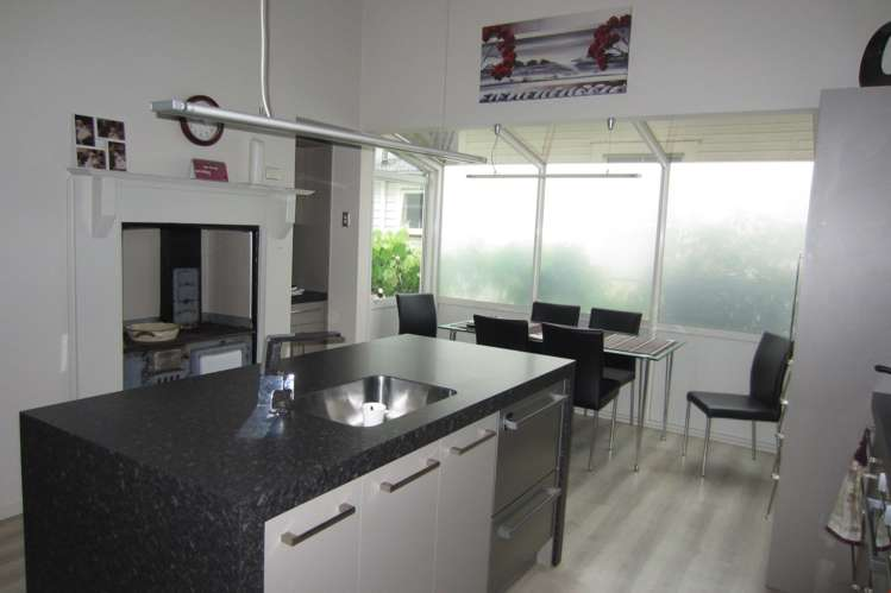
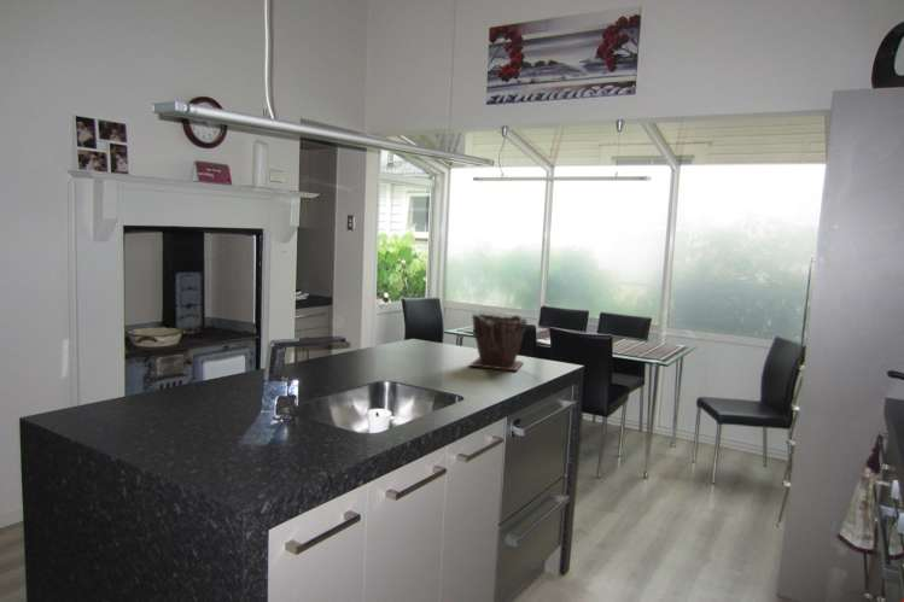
+ plant pot [468,312,529,372]
